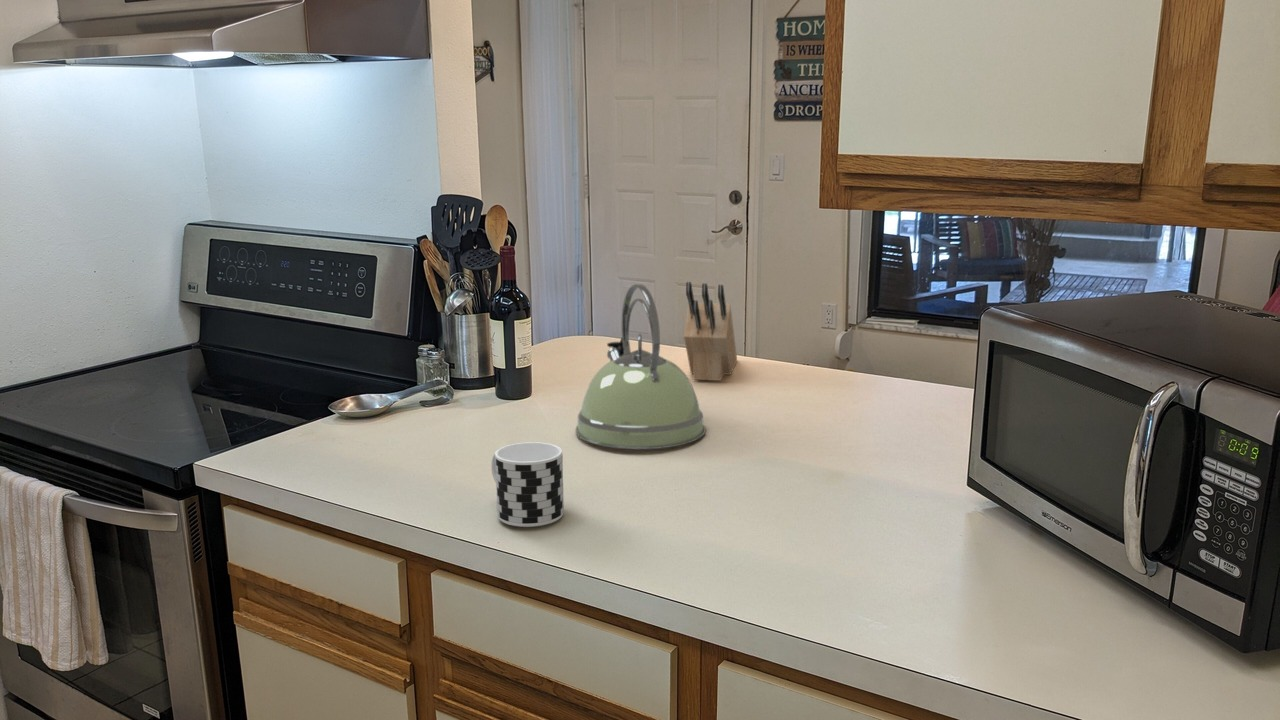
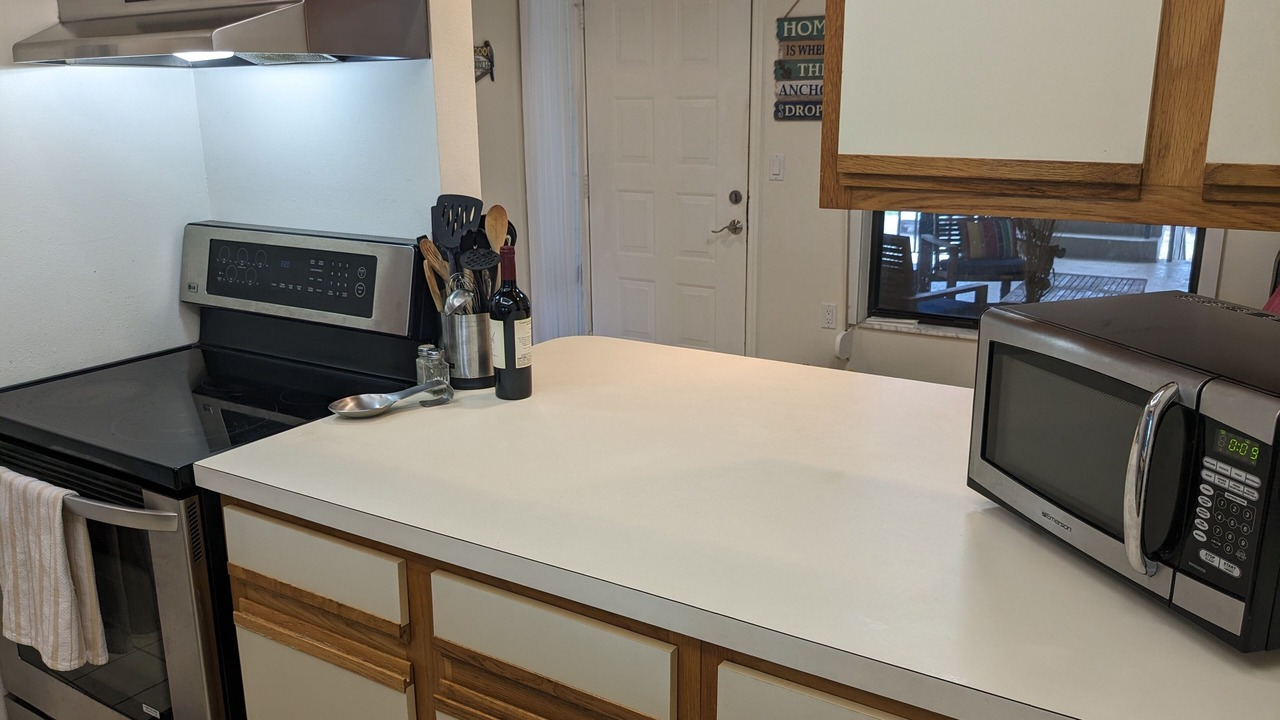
- knife block [683,281,738,382]
- kettle [575,283,707,450]
- cup [490,441,565,528]
